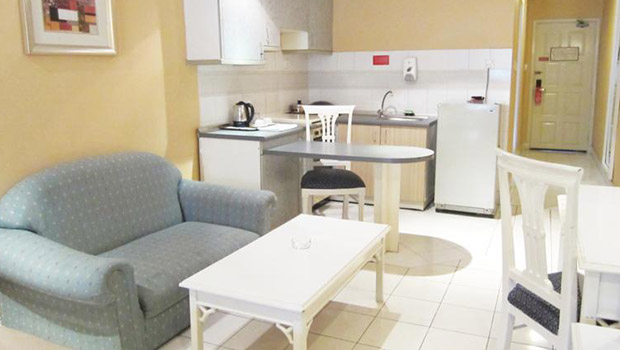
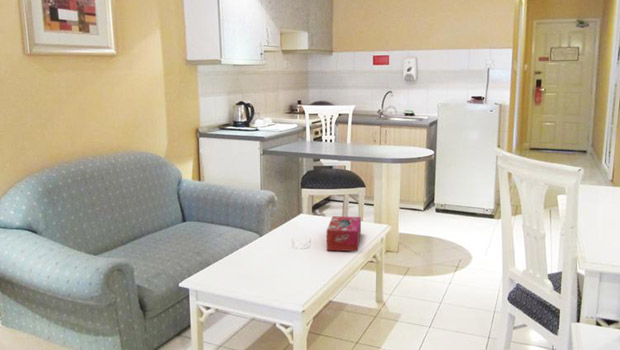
+ tissue box [326,215,362,252]
